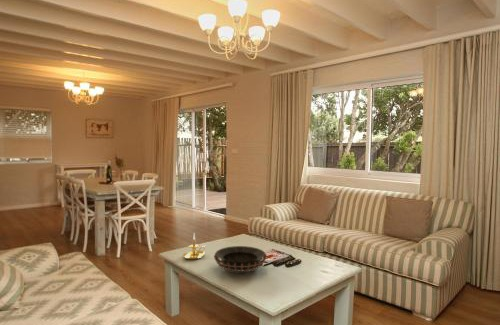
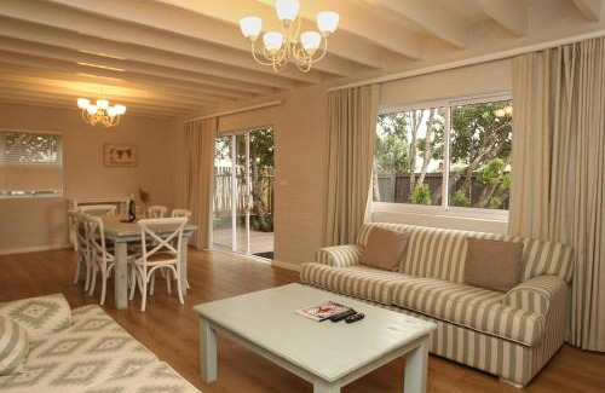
- decorative bowl [213,245,267,273]
- candle holder [182,232,206,261]
